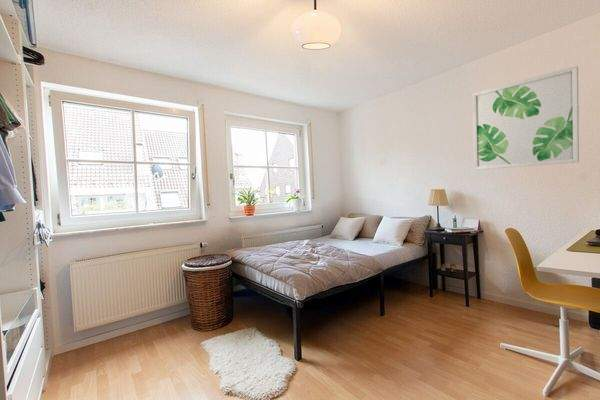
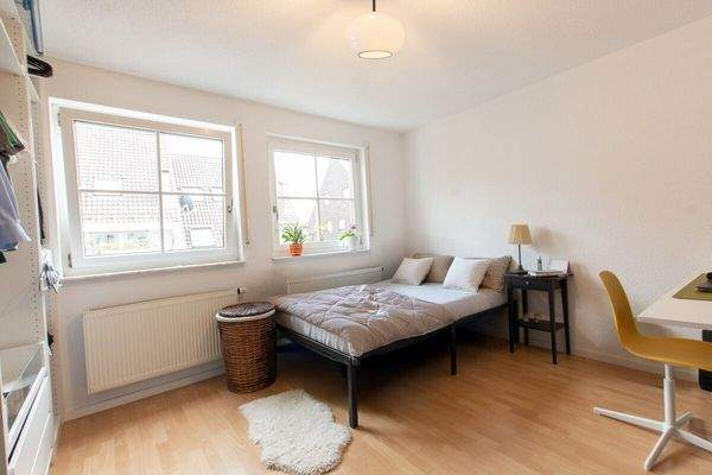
- wall art [472,65,580,171]
